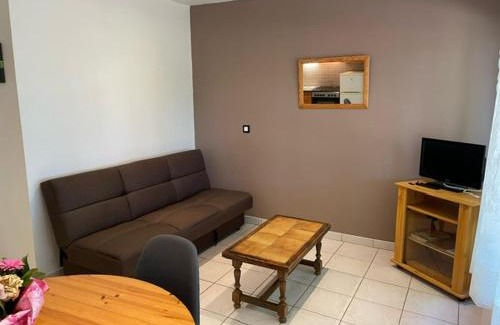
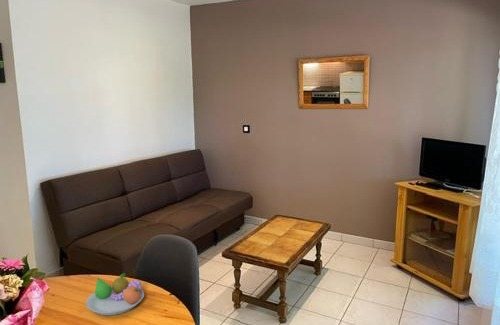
+ fruit bowl [85,272,145,316]
